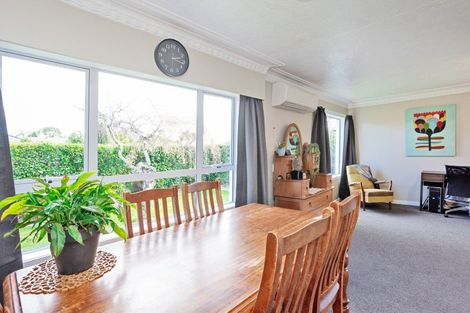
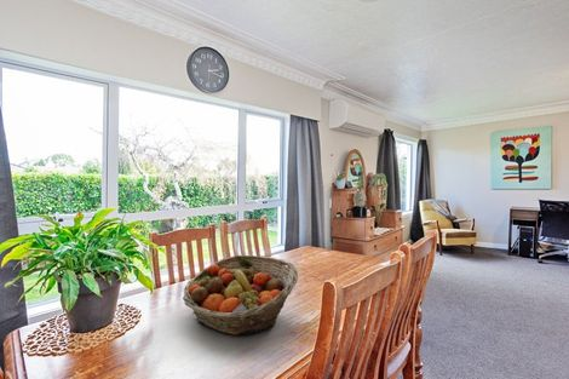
+ fruit basket [182,254,299,337]
